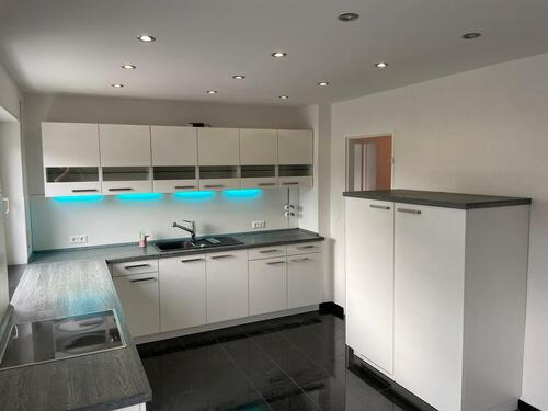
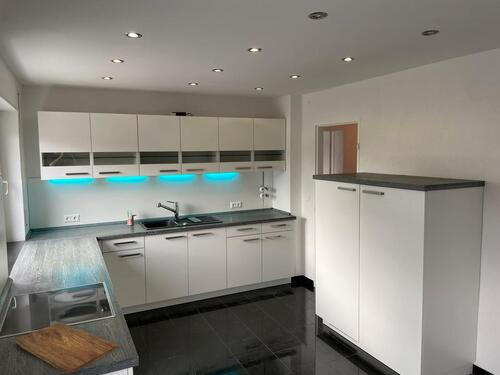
+ cutting board [14,321,120,375]
